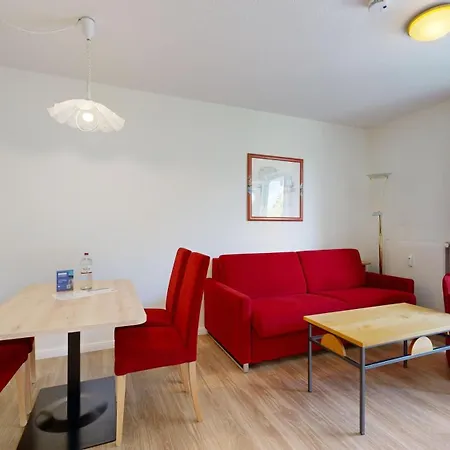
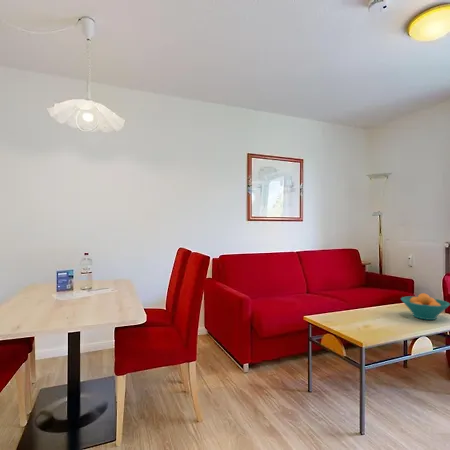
+ fruit bowl [400,292,450,321]
